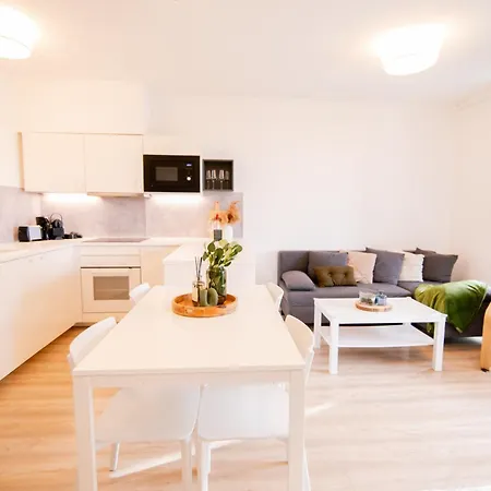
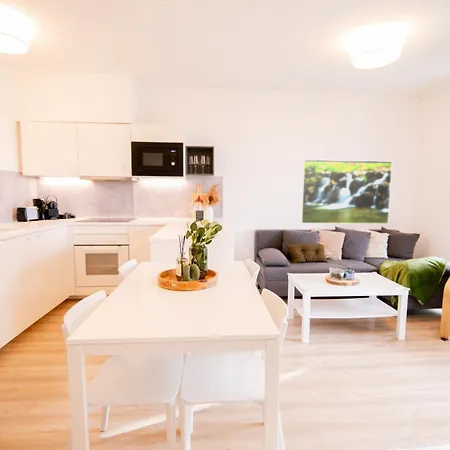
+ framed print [299,158,394,225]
